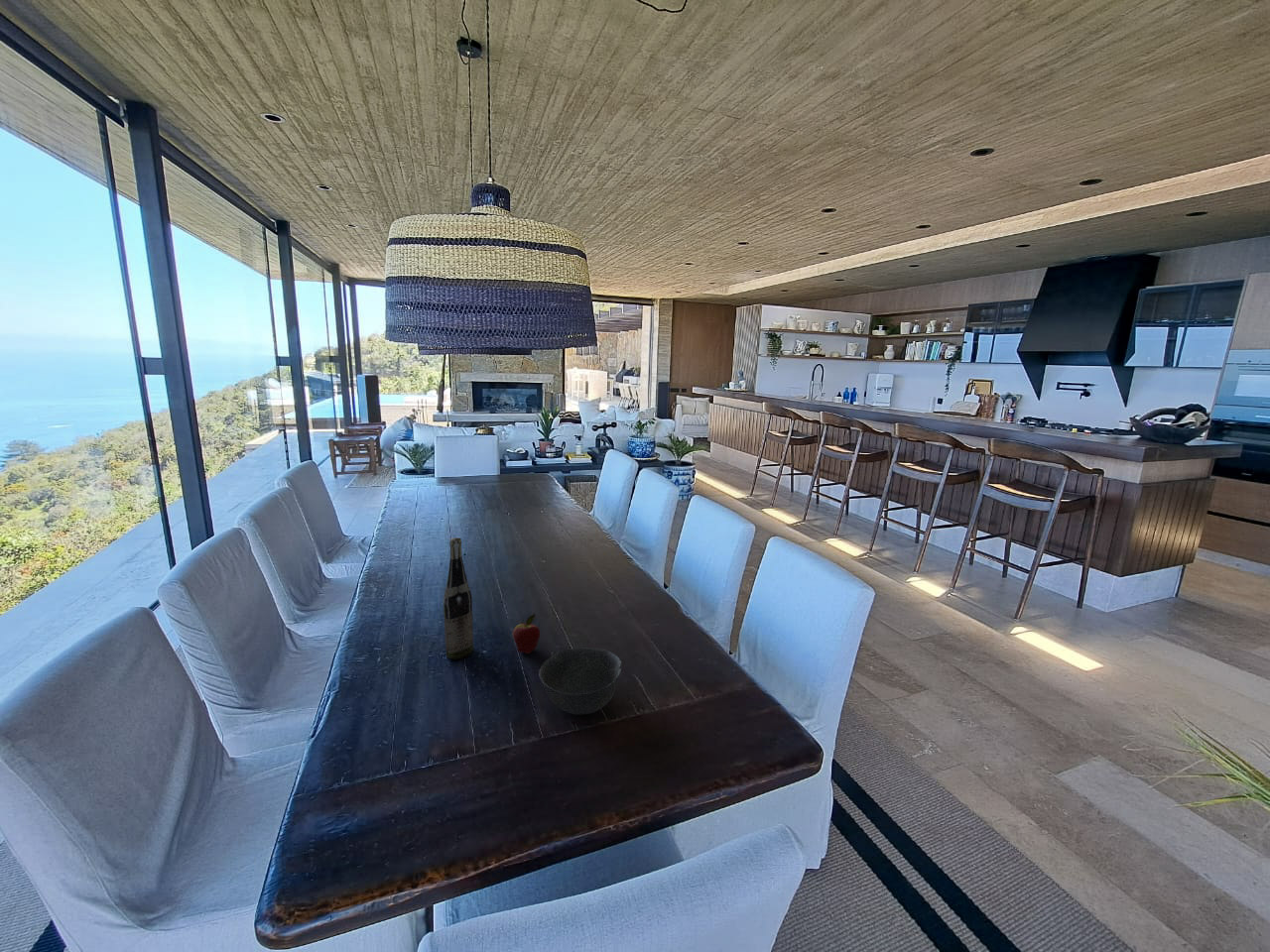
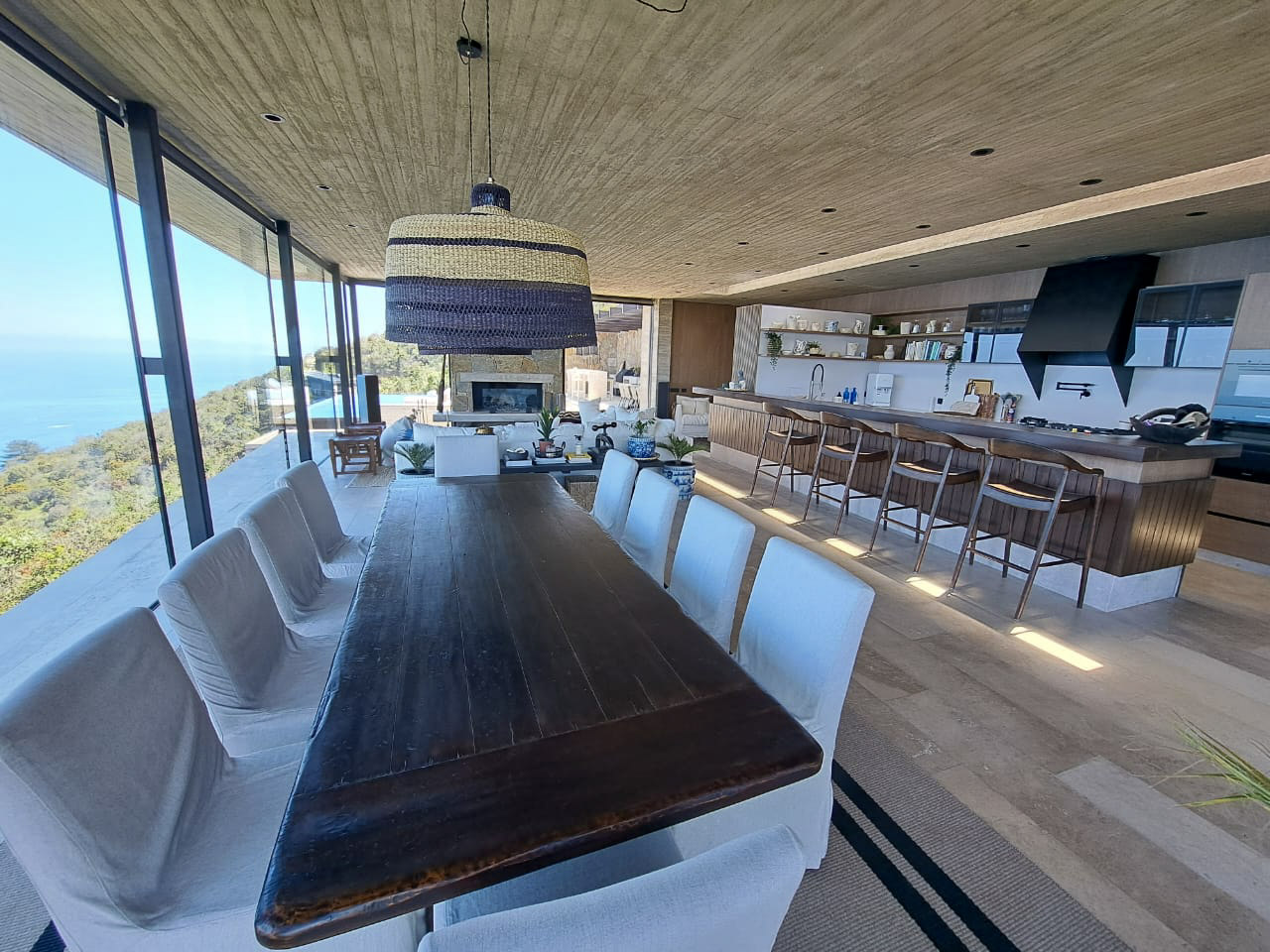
- bowl [538,647,622,715]
- wine bottle [443,536,474,660]
- fruit [512,613,541,654]
